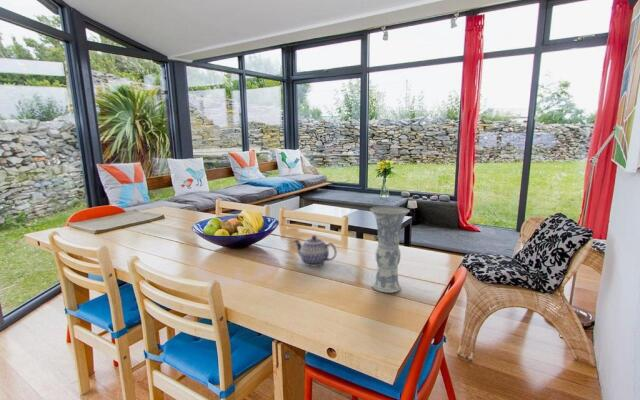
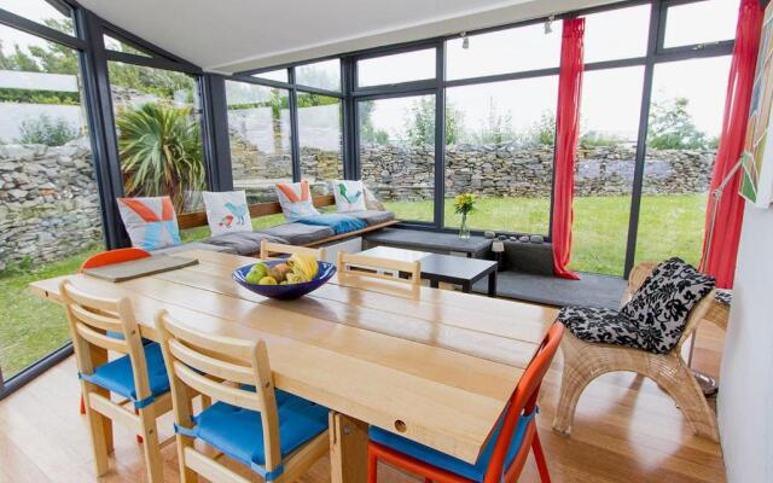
- teapot [292,234,338,267]
- vase [369,205,411,294]
